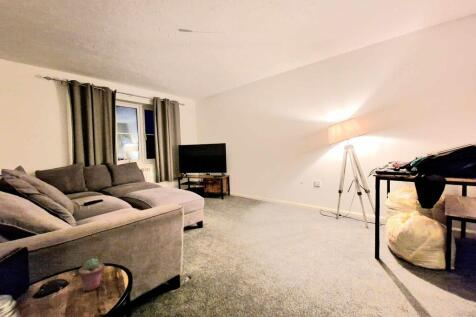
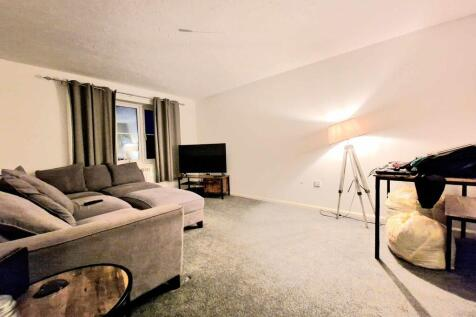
- potted succulent [78,257,105,292]
